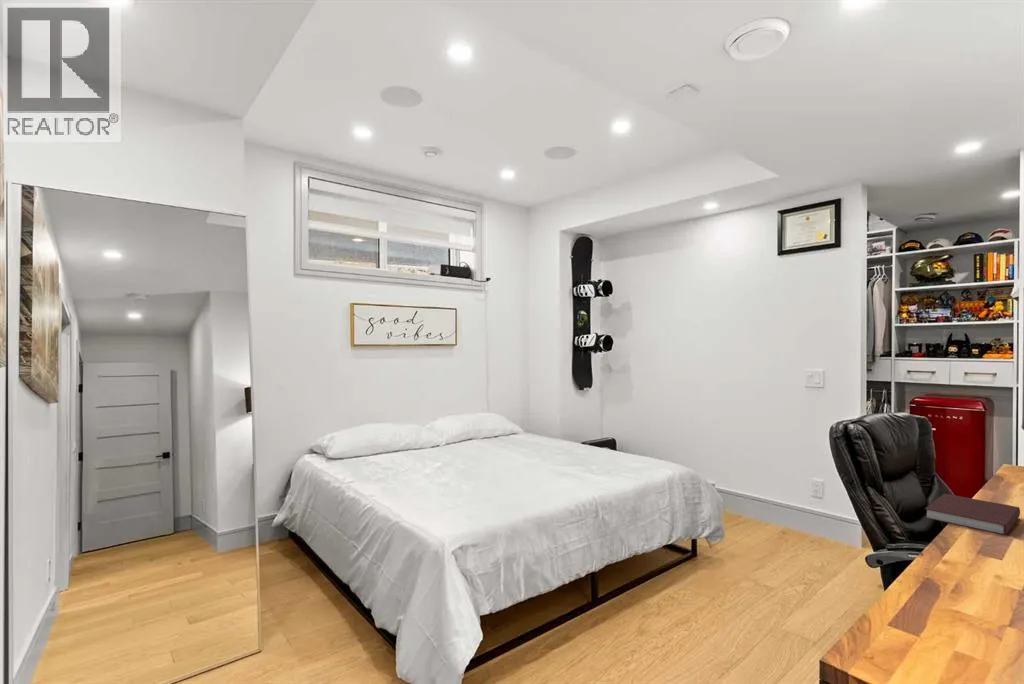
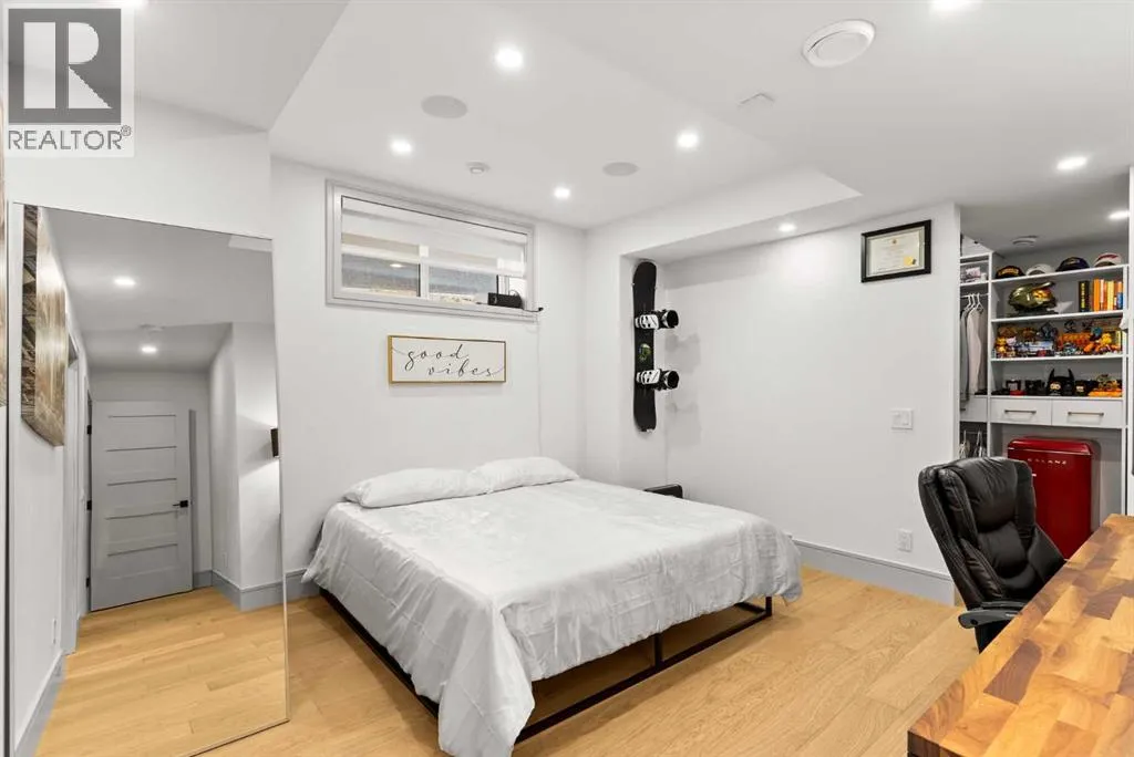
- notebook [924,493,1021,536]
